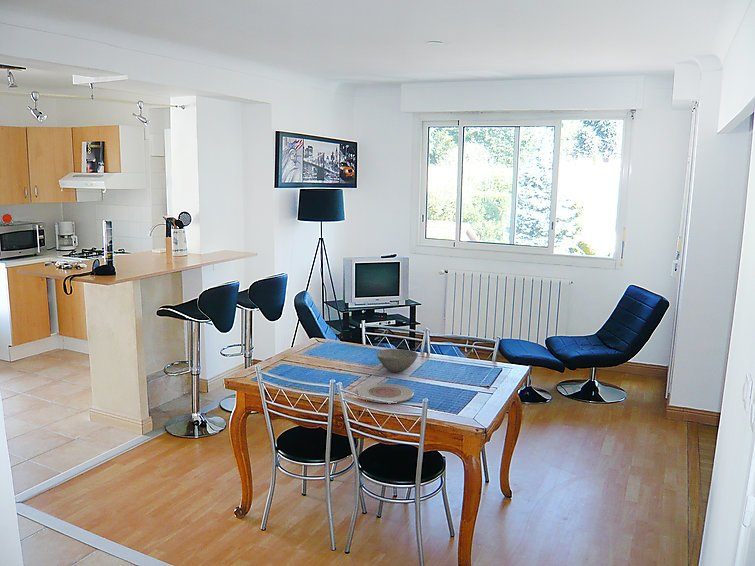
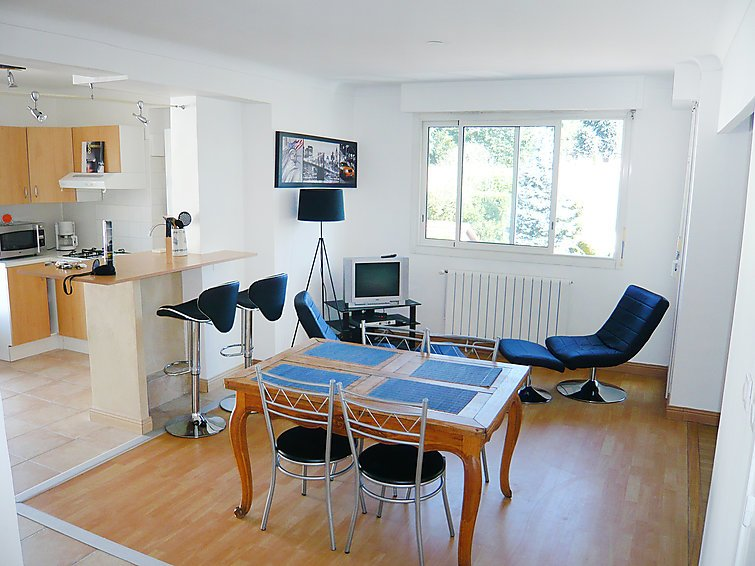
- plate [356,383,415,404]
- bowl [376,348,419,373]
